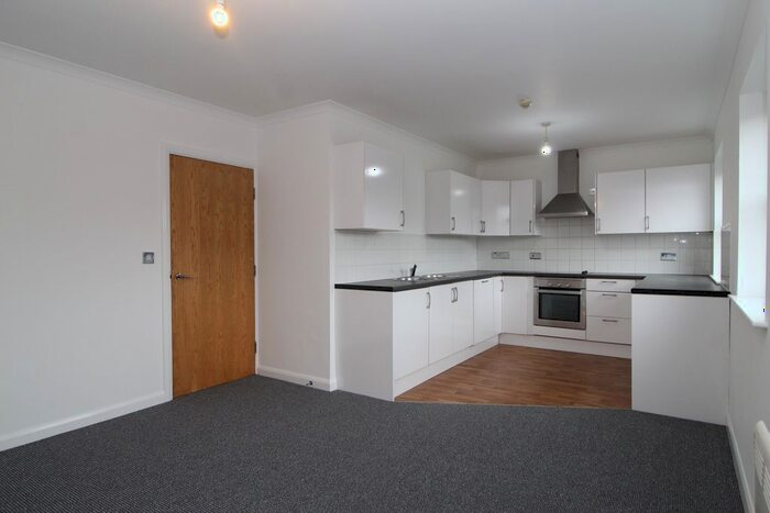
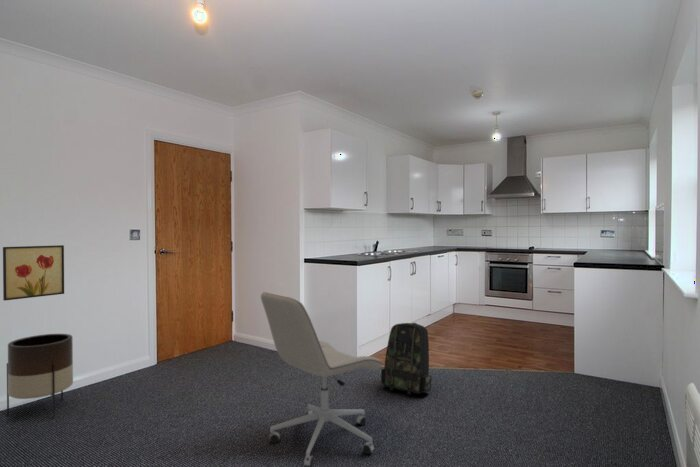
+ wall art [2,244,65,301]
+ planter [6,333,74,419]
+ office chair [260,291,384,467]
+ backpack [380,322,432,396]
